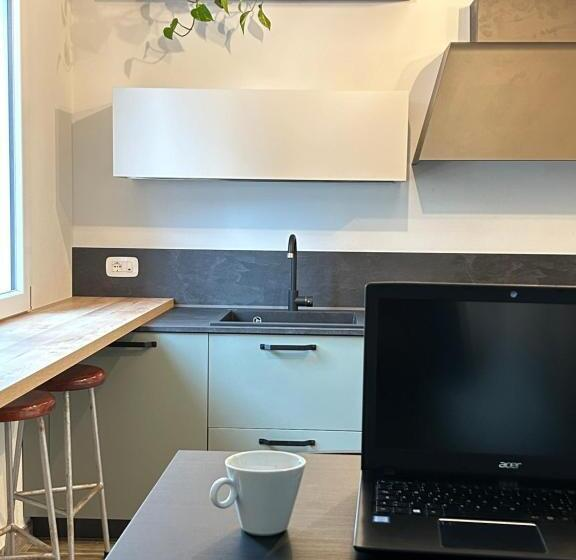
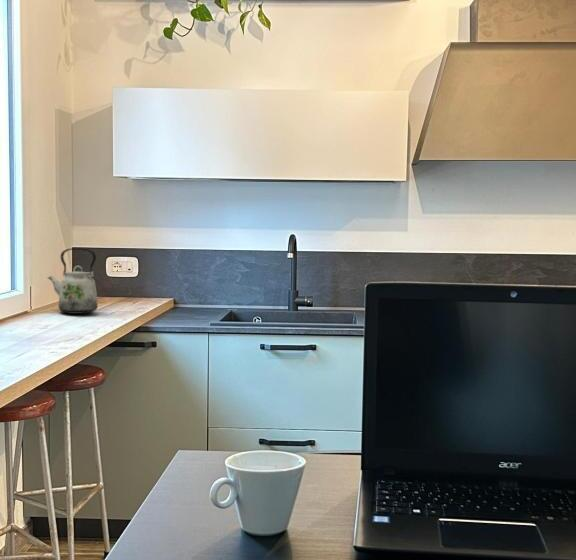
+ kettle [47,247,99,315]
